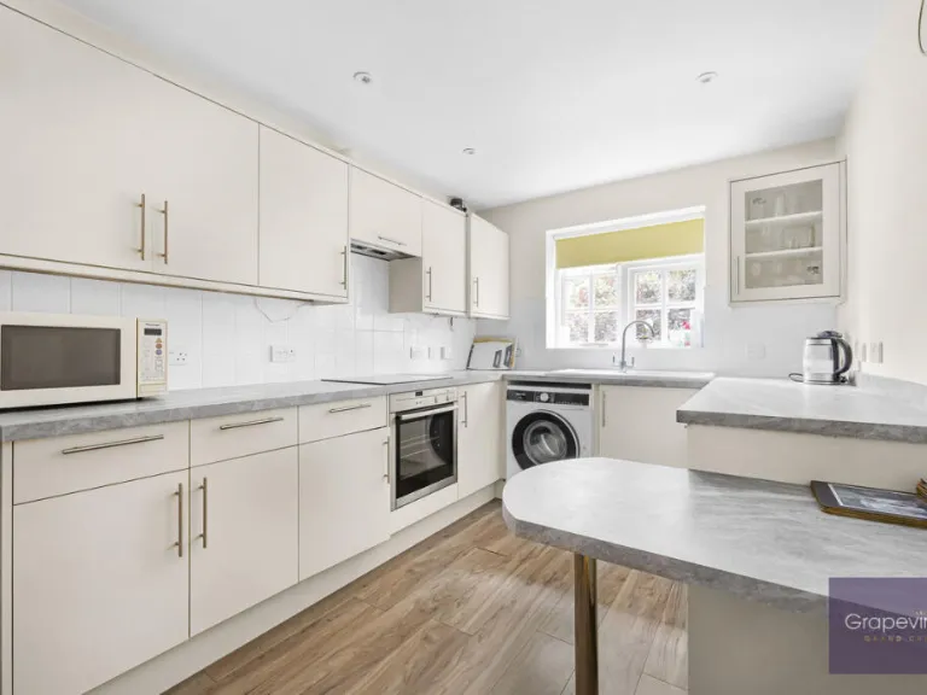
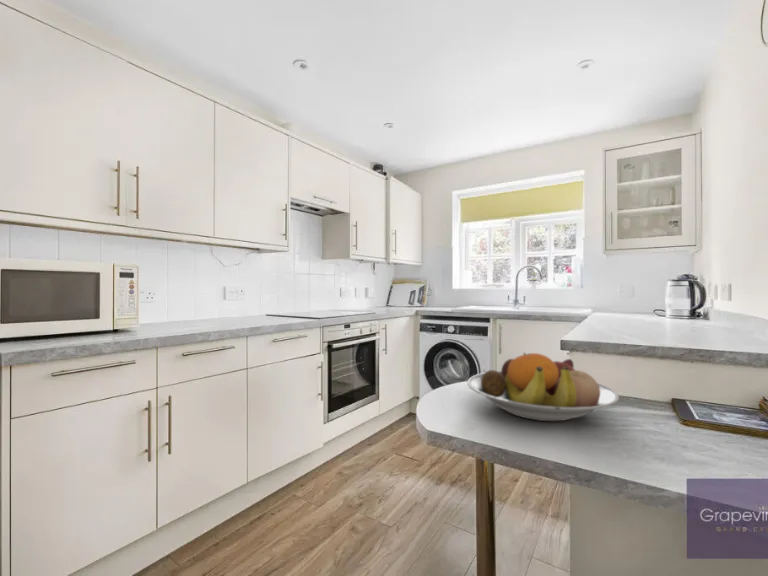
+ fruit bowl [466,351,620,422]
